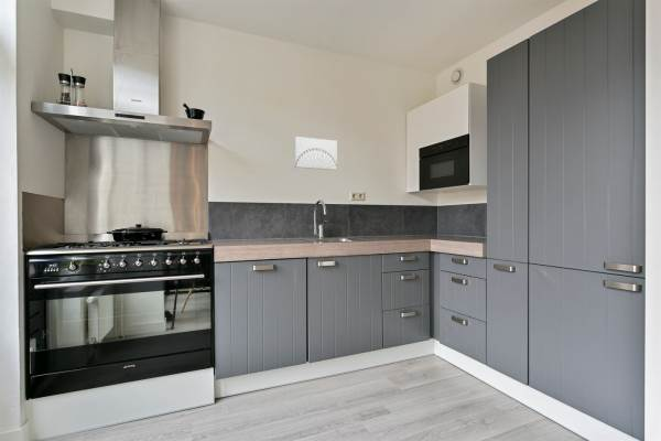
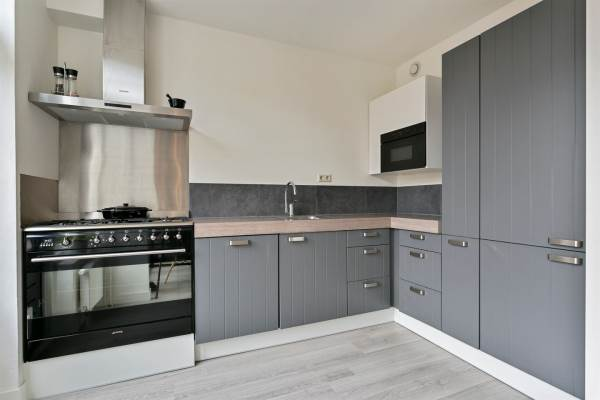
- wall art [293,136,338,171]
